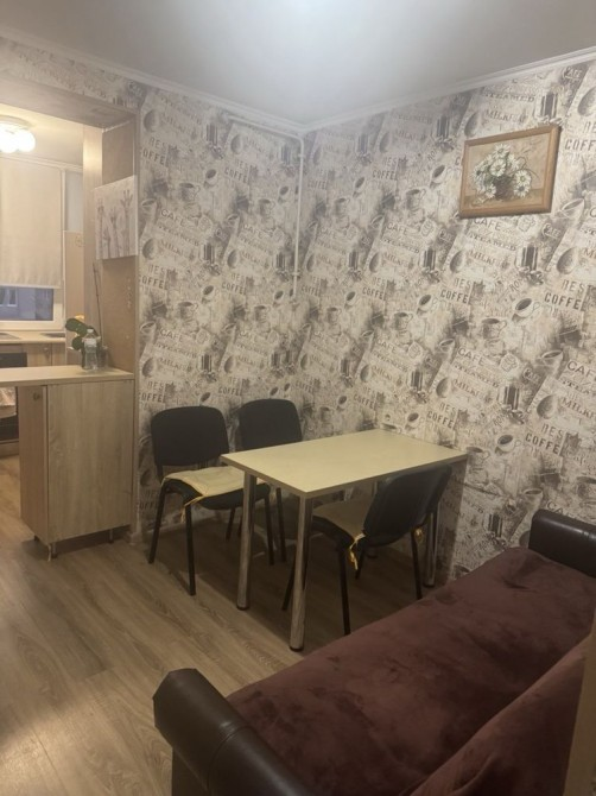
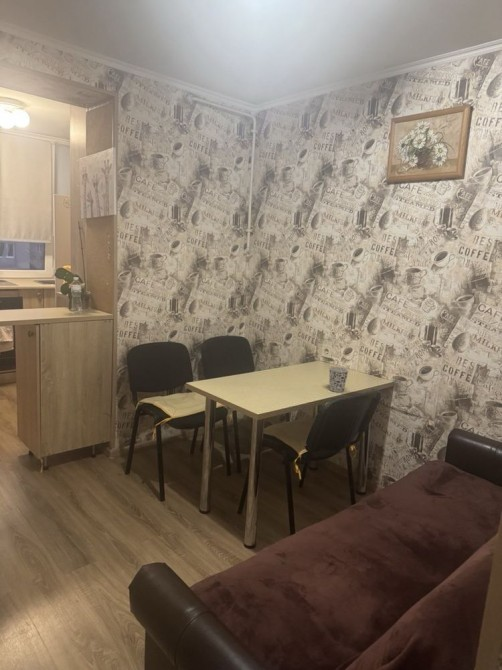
+ cup [328,366,350,393]
